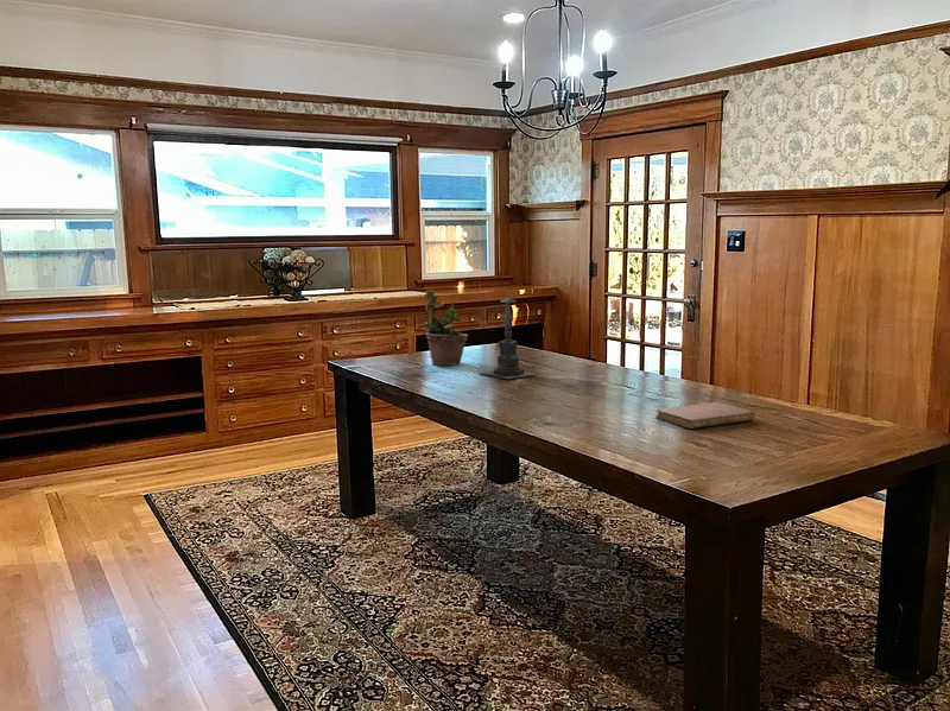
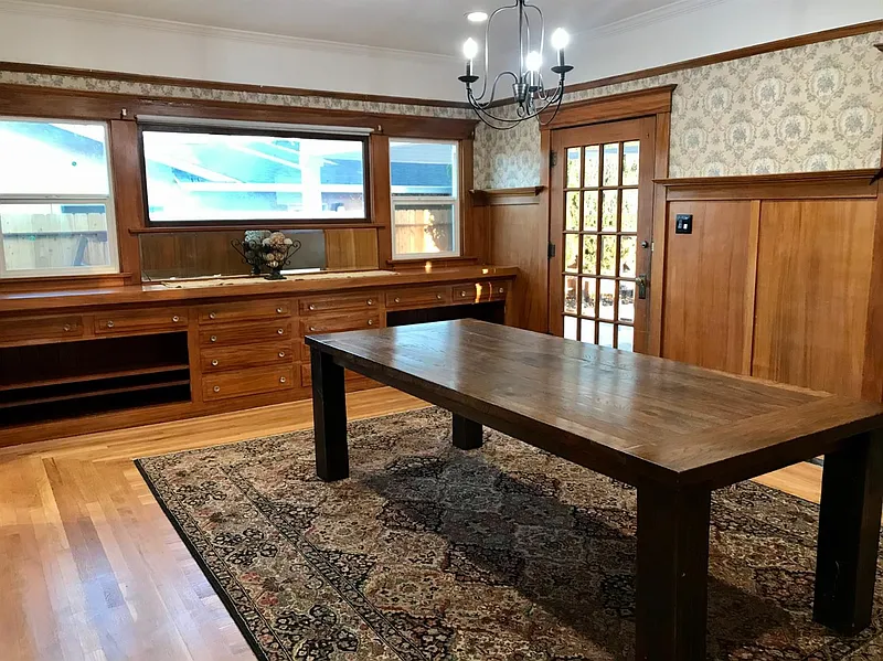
- potted plant [422,288,469,367]
- notebook [654,401,756,430]
- candle holder [479,287,537,380]
